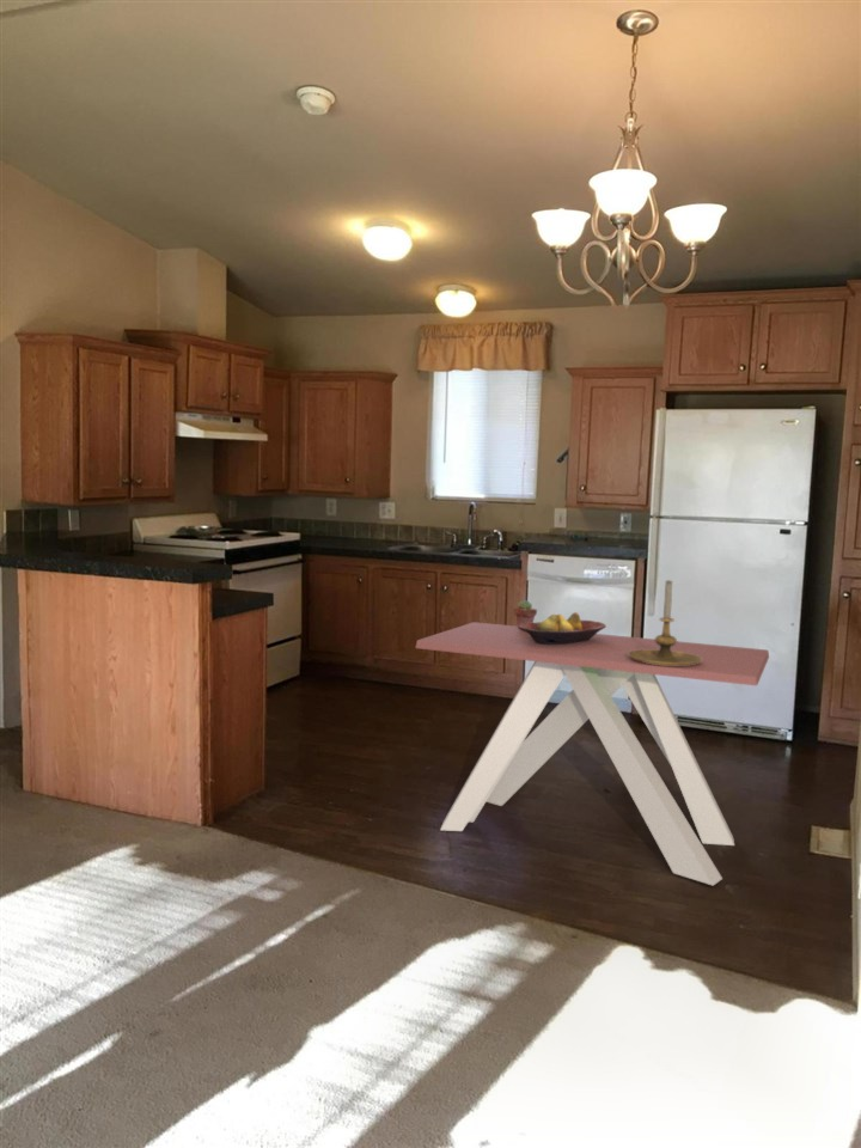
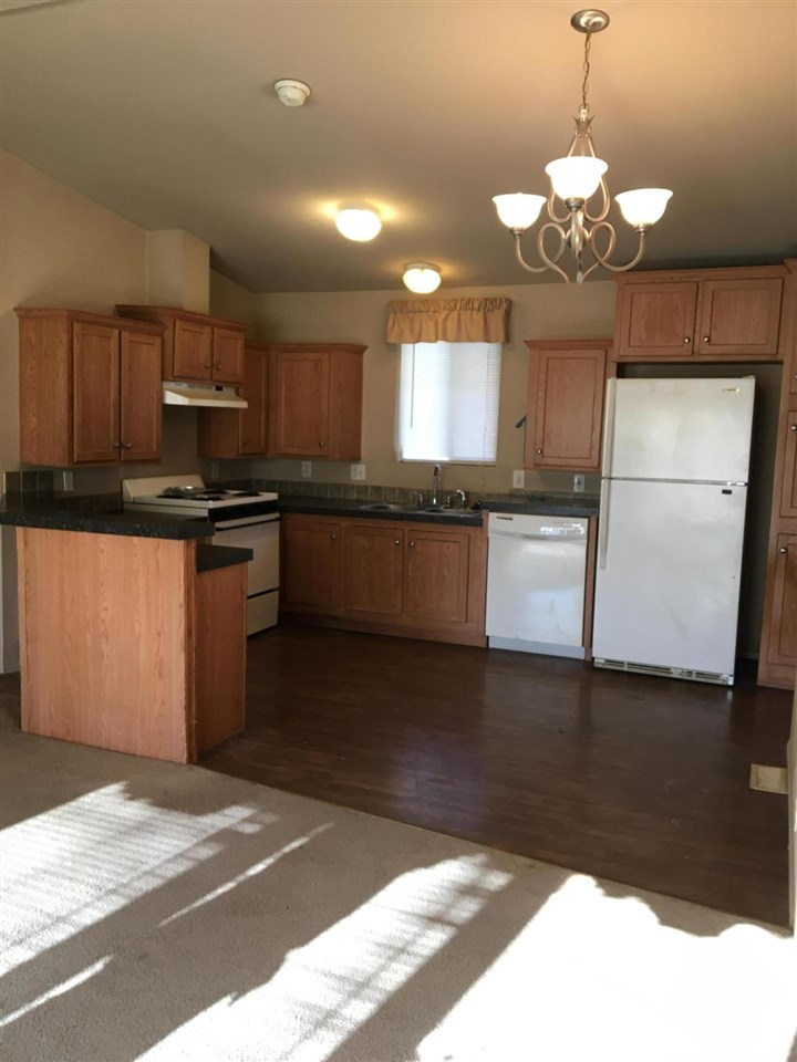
- dining table [414,621,770,887]
- fruit bowl [519,611,607,645]
- candle holder [628,579,702,666]
- potted succulent [514,599,538,629]
